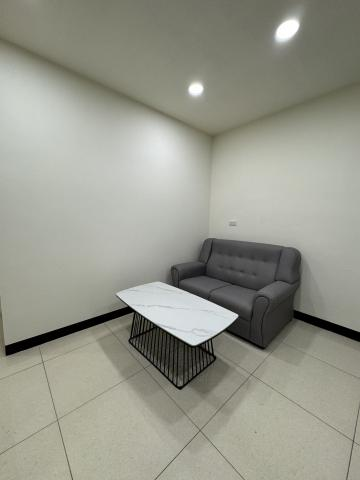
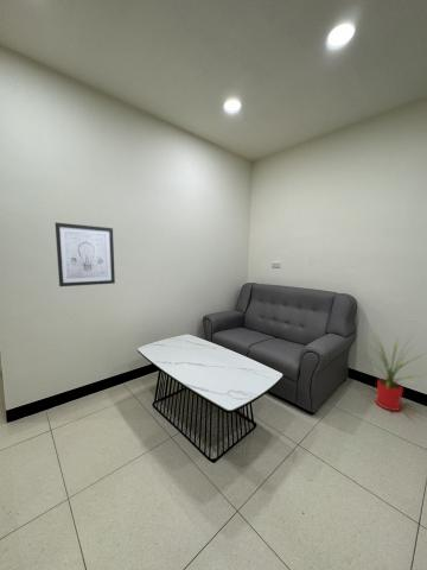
+ house plant [359,330,427,412]
+ wall art [55,222,116,287]
